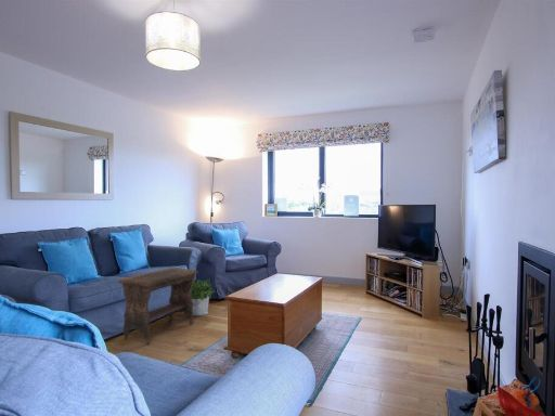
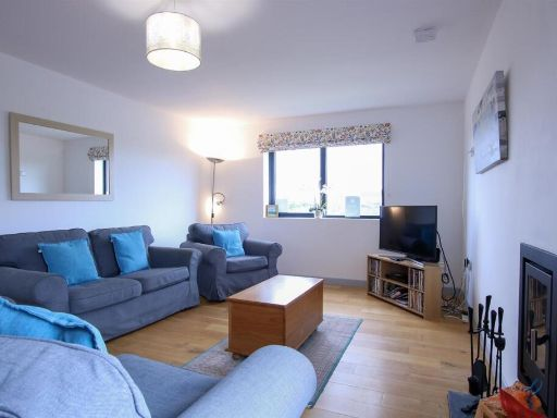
- potted plant [191,277,215,316]
- footstool [117,266,199,346]
